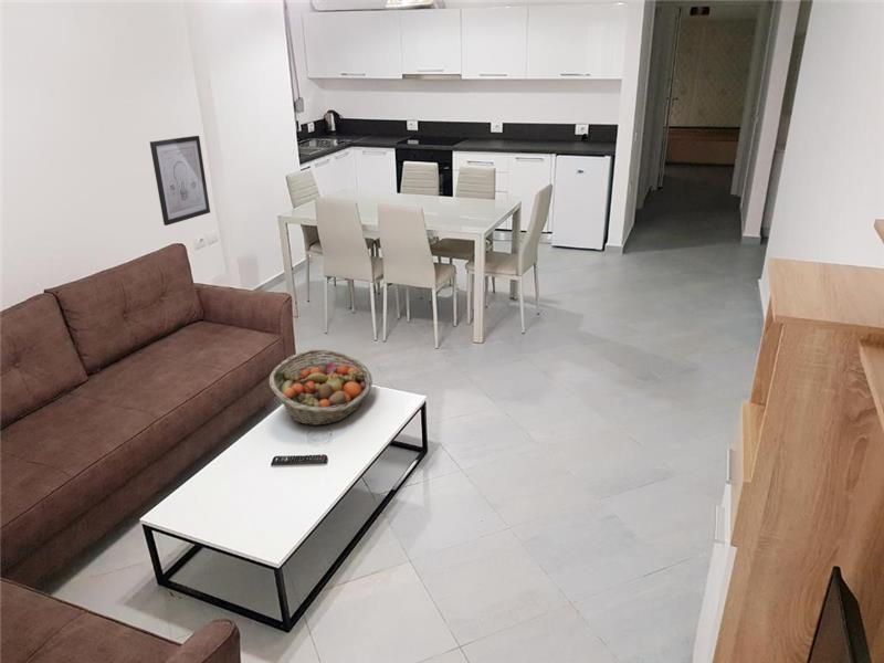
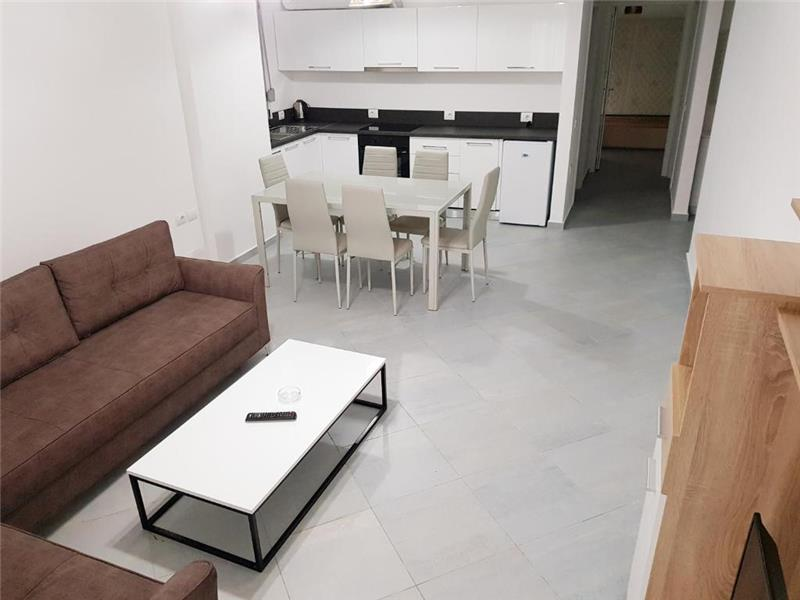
- fruit basket [269,348,373,427]
- wall art [149,135,211,227]
